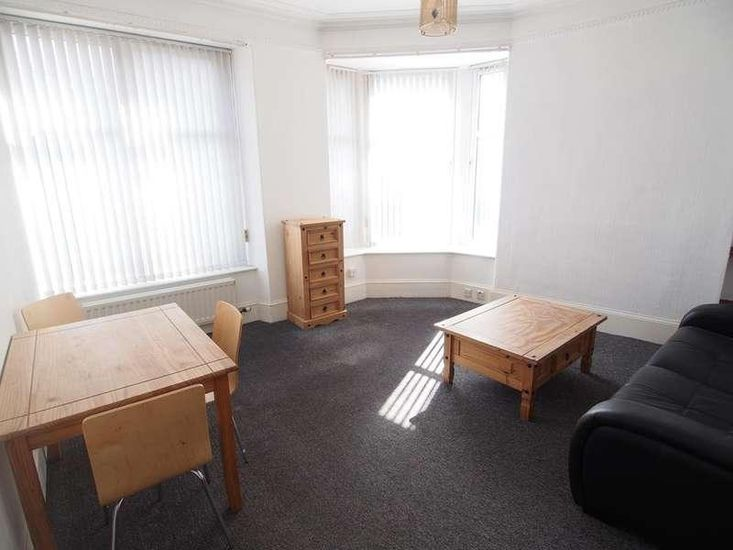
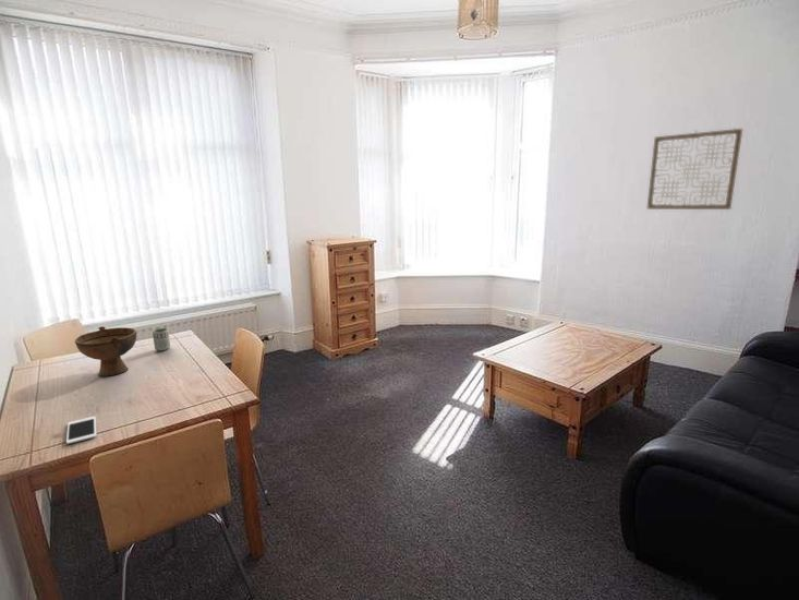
+ cup [152,327,171,352]
+ wall art [645,128,743,211]
+ cell phone [65,416,97,445]
+ bowl [74,325,137,377]
